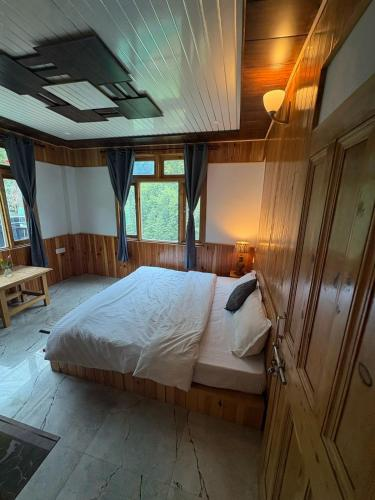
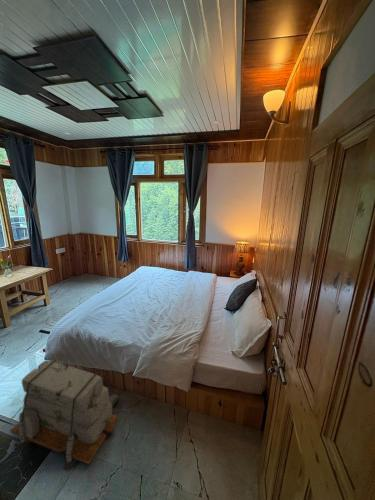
+ stone blocks on pallet [9,359,119,472]
